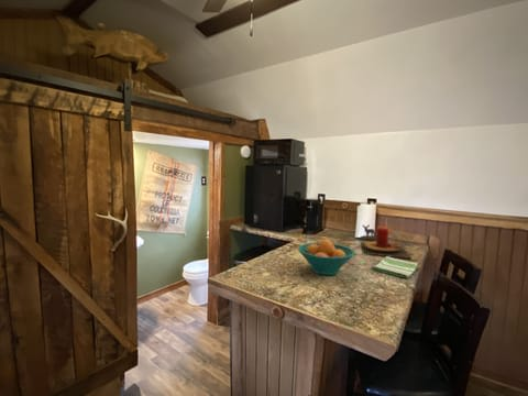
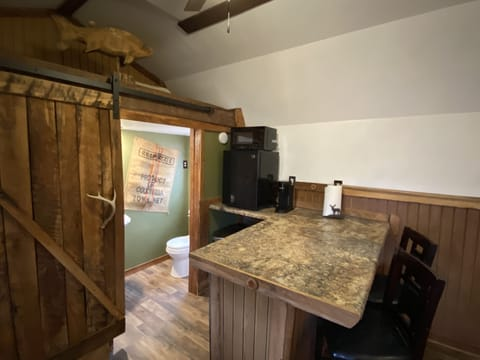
- candle [360,226,413,260]
- fruit bowl [297,239,356,276]
- dish towel [371,256,418,279]
